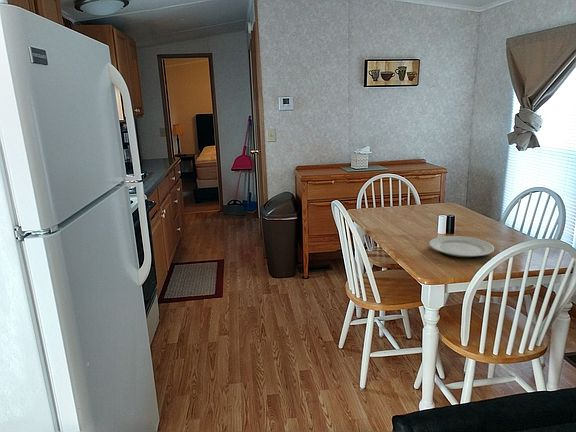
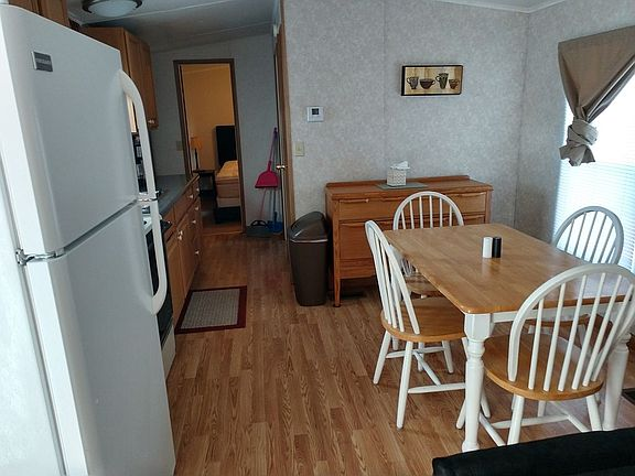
- chinaware [428,235,495,258]
